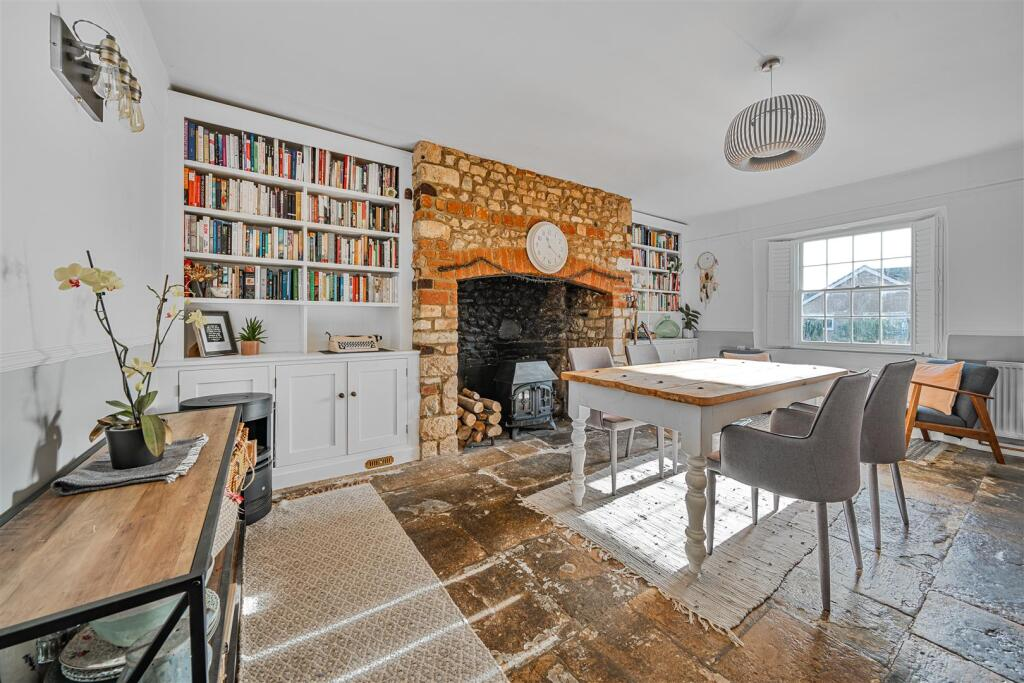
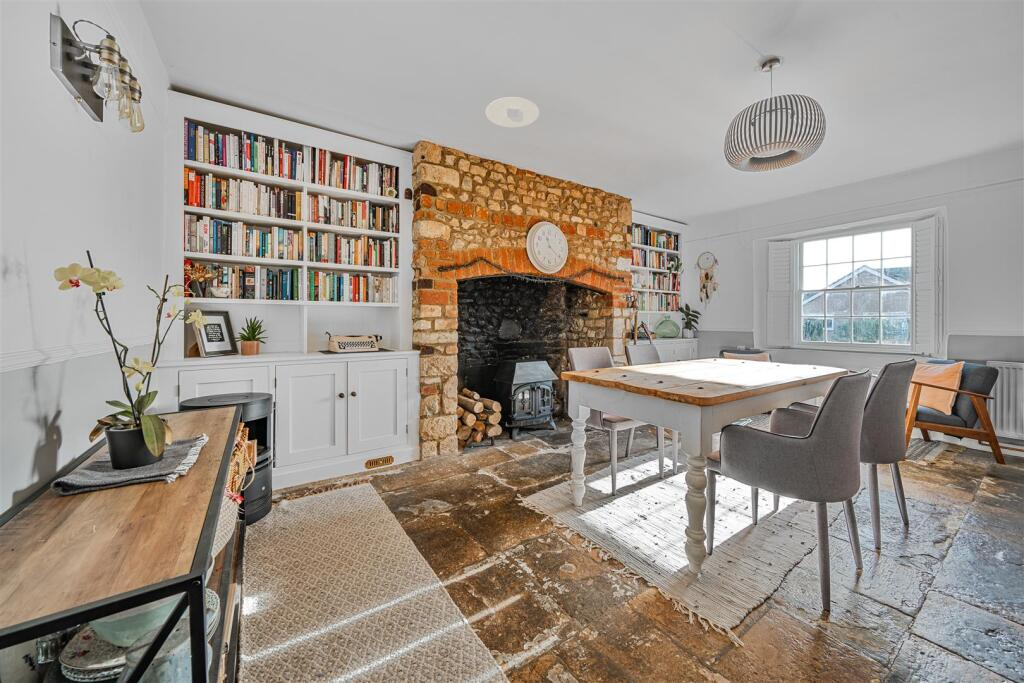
+ recessed light [485,96,540,128]
